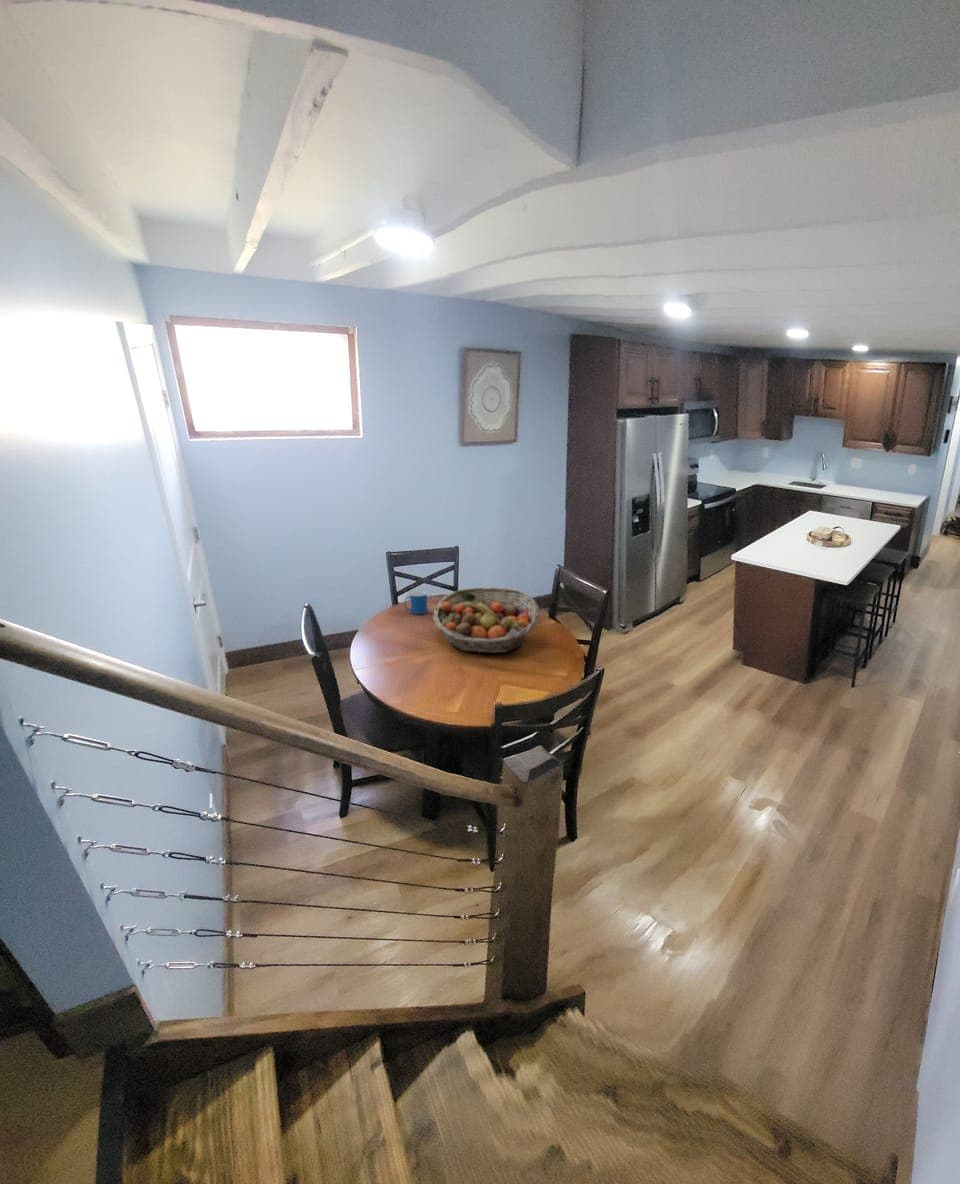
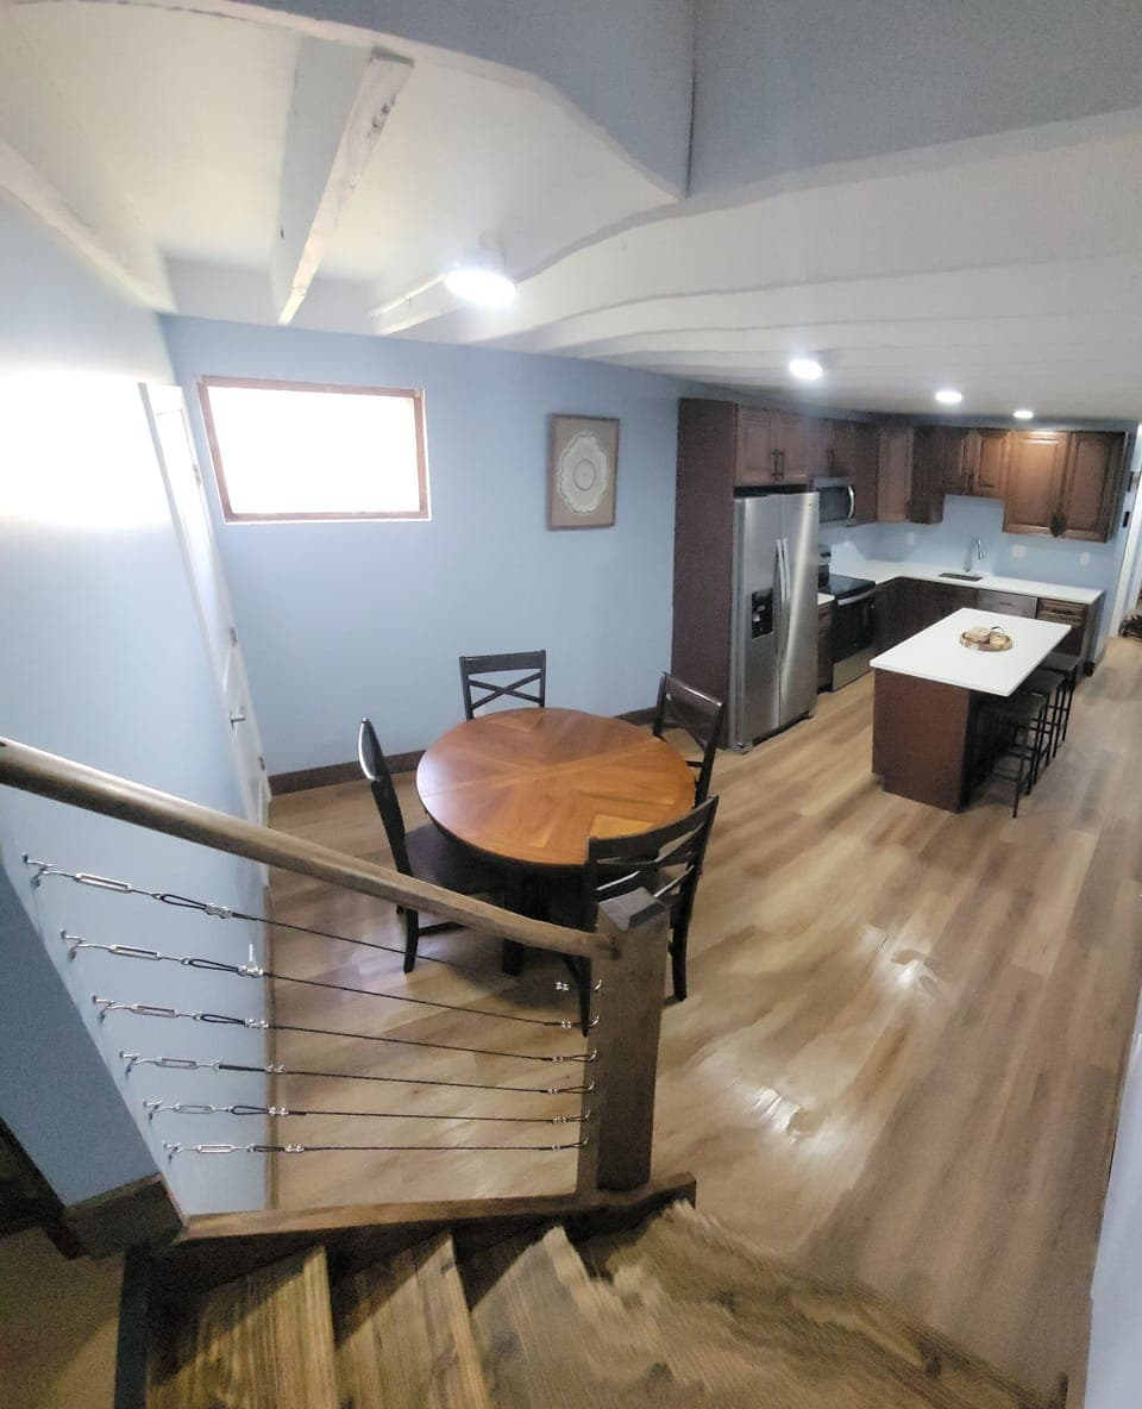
- mug [404,590,429,615]
- fruit basket [432,586,540,654]
